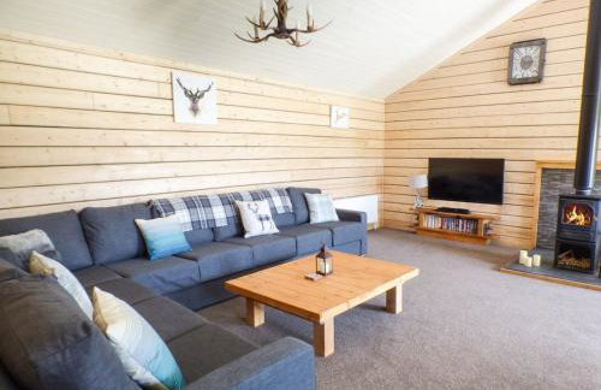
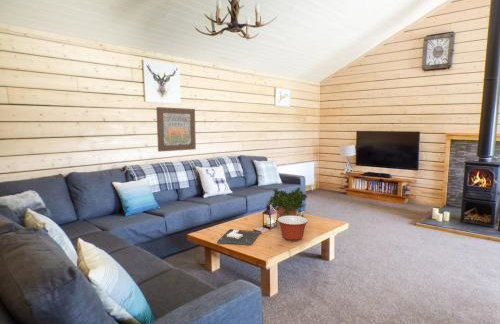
+ wall art [155,106,197,153]
+ potted plant [265,186,308,218]
+ mixing bowl [277,215,309,242]
+ board game [216,228,262,246]
